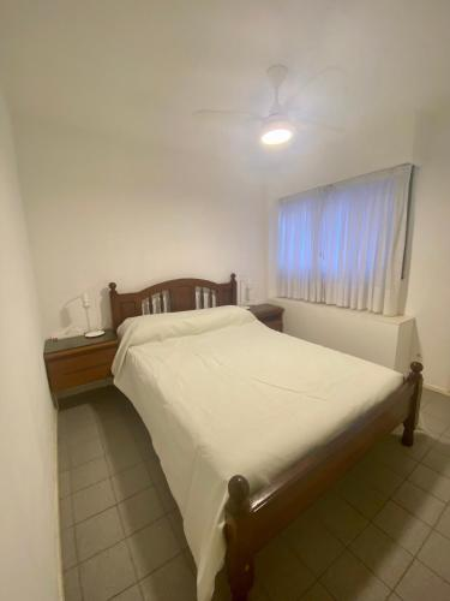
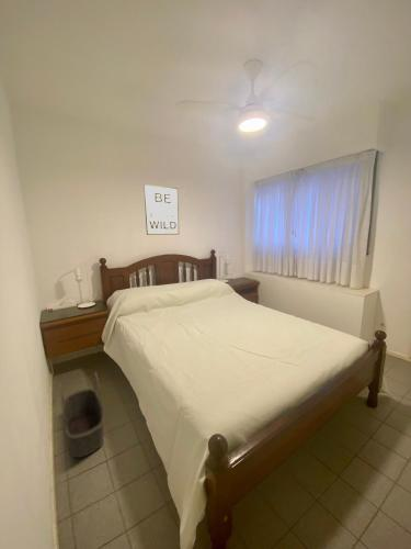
+ basket [59,371,105,459]
+ wall art [142,183,180,236]
